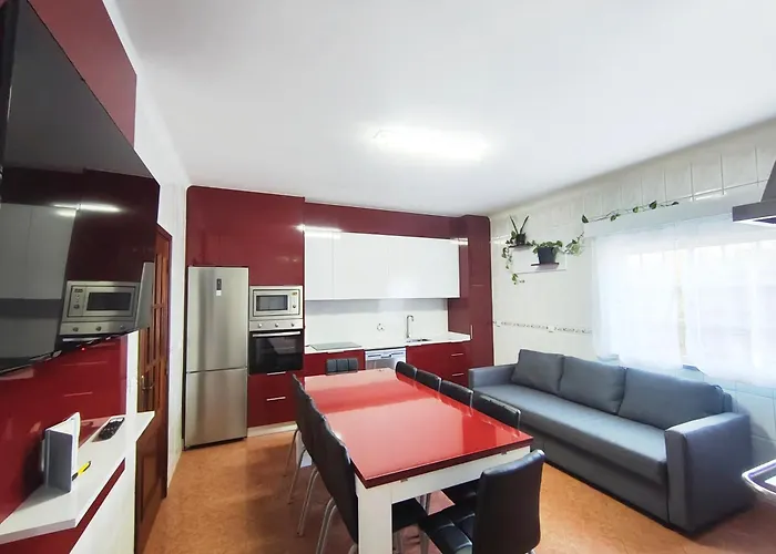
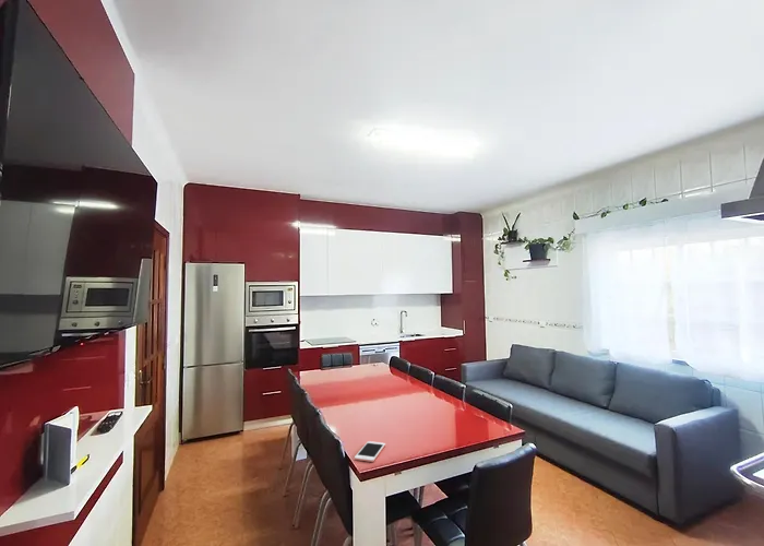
+ cell phone [354,440,386,463]
